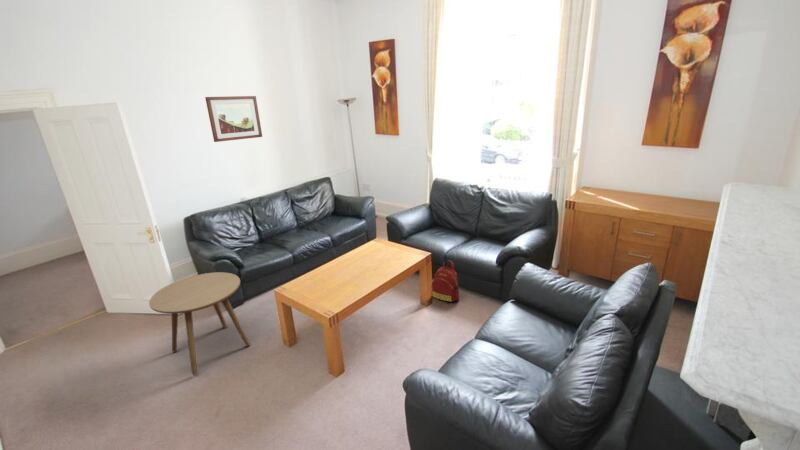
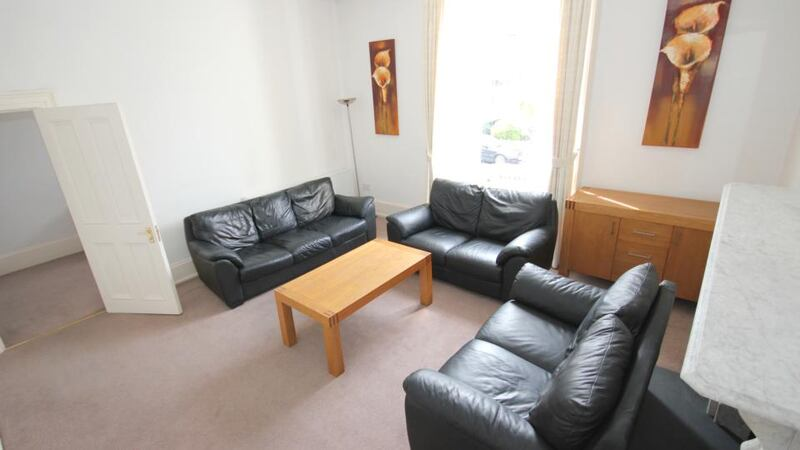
- wall art [204,95,263,143]
- side table [148,271,251,376]
- backpack [431,259,460,303]
